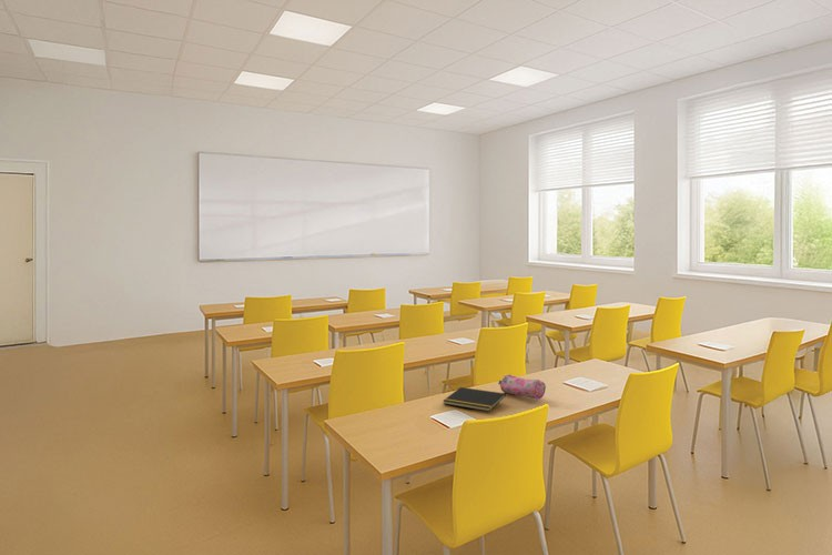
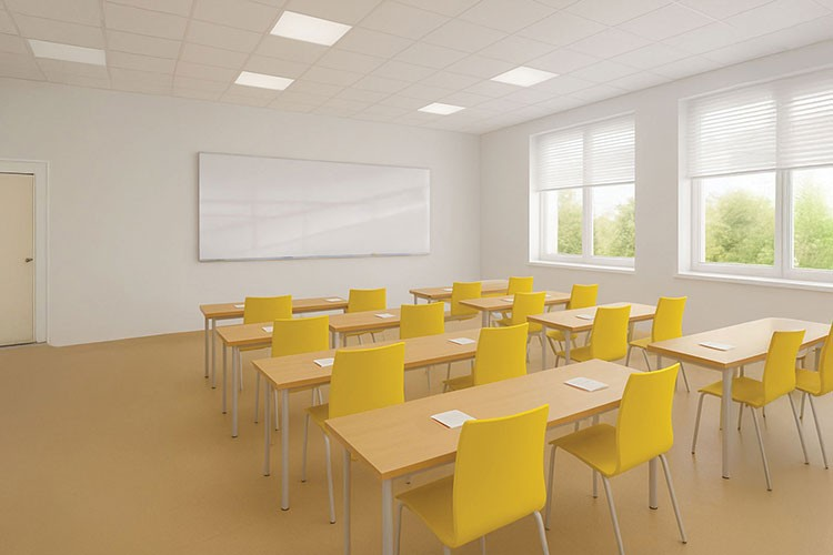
- notepad [442,386,507,412]
- pencil case [497,373,547,401]
